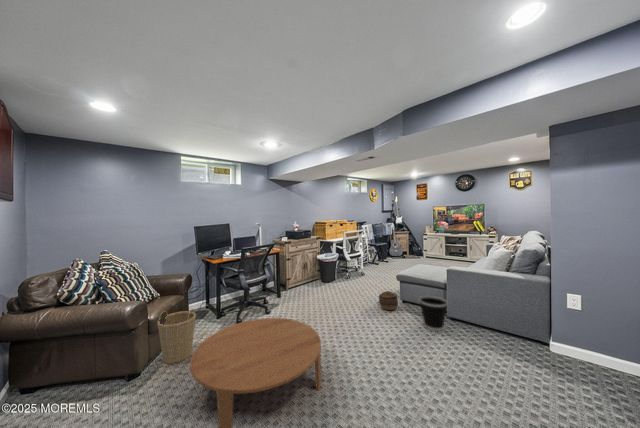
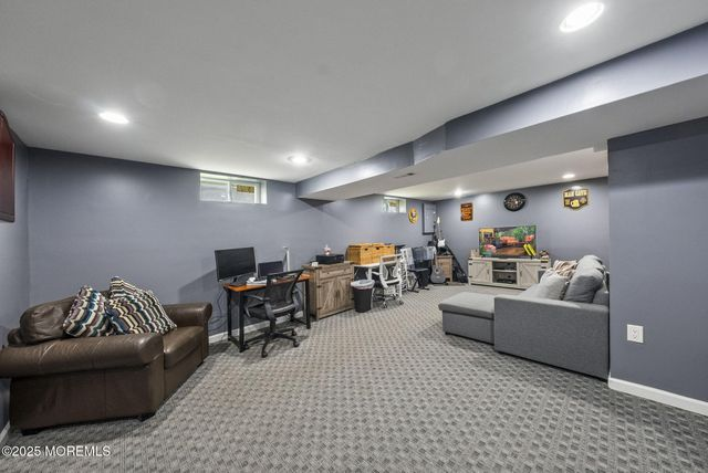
- coffee table [189,317,322,428]
- wastebasket [418,295,449,332]
- basket [156,308,197,365]
- basket [378,290,399,311]
